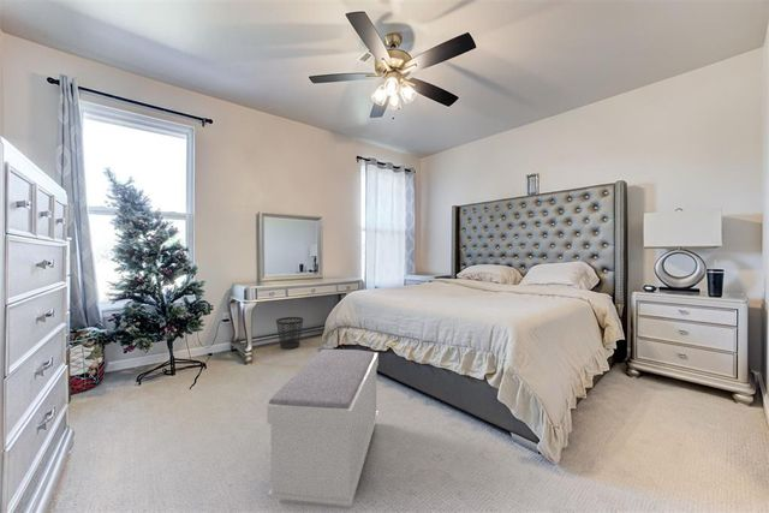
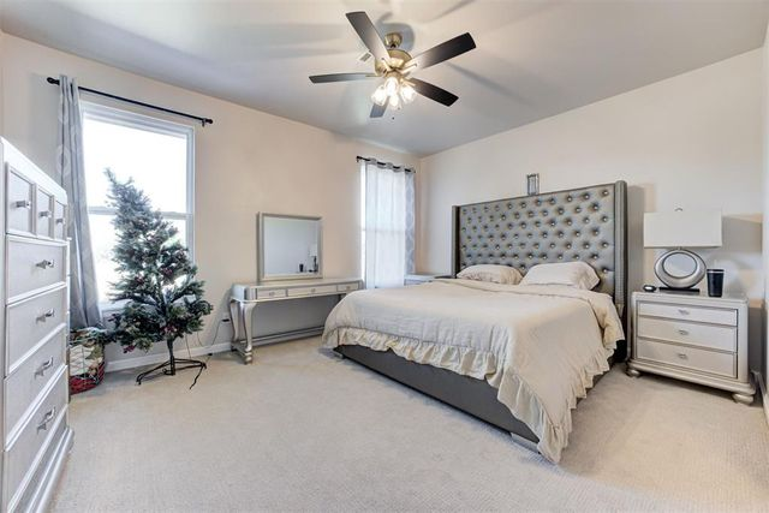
- wastebasket [275,316,304,350]
- bench [266,348,380,511]
